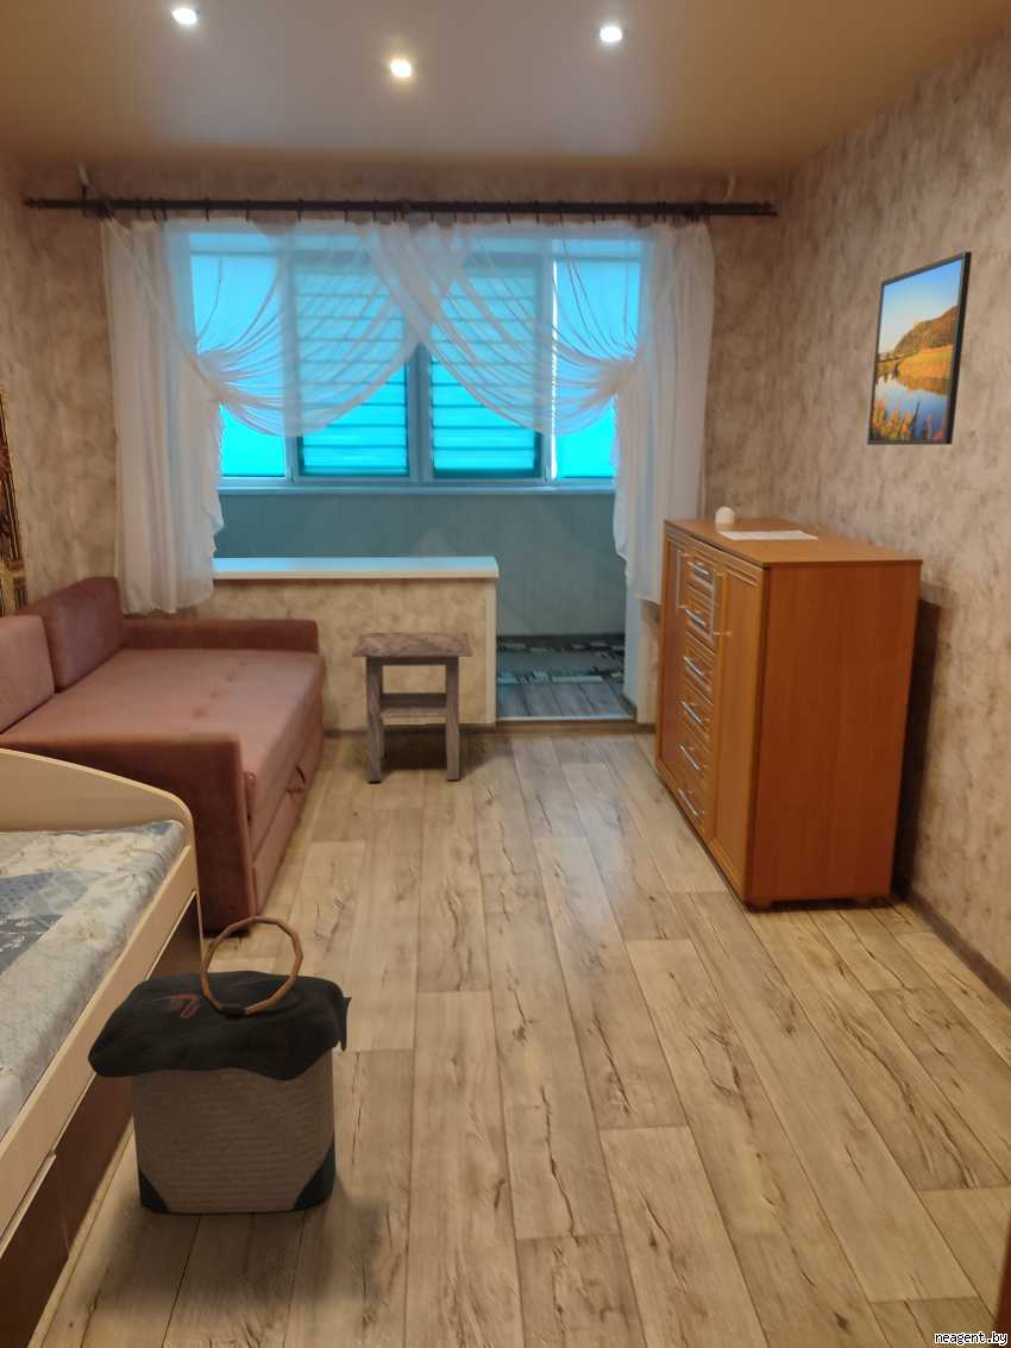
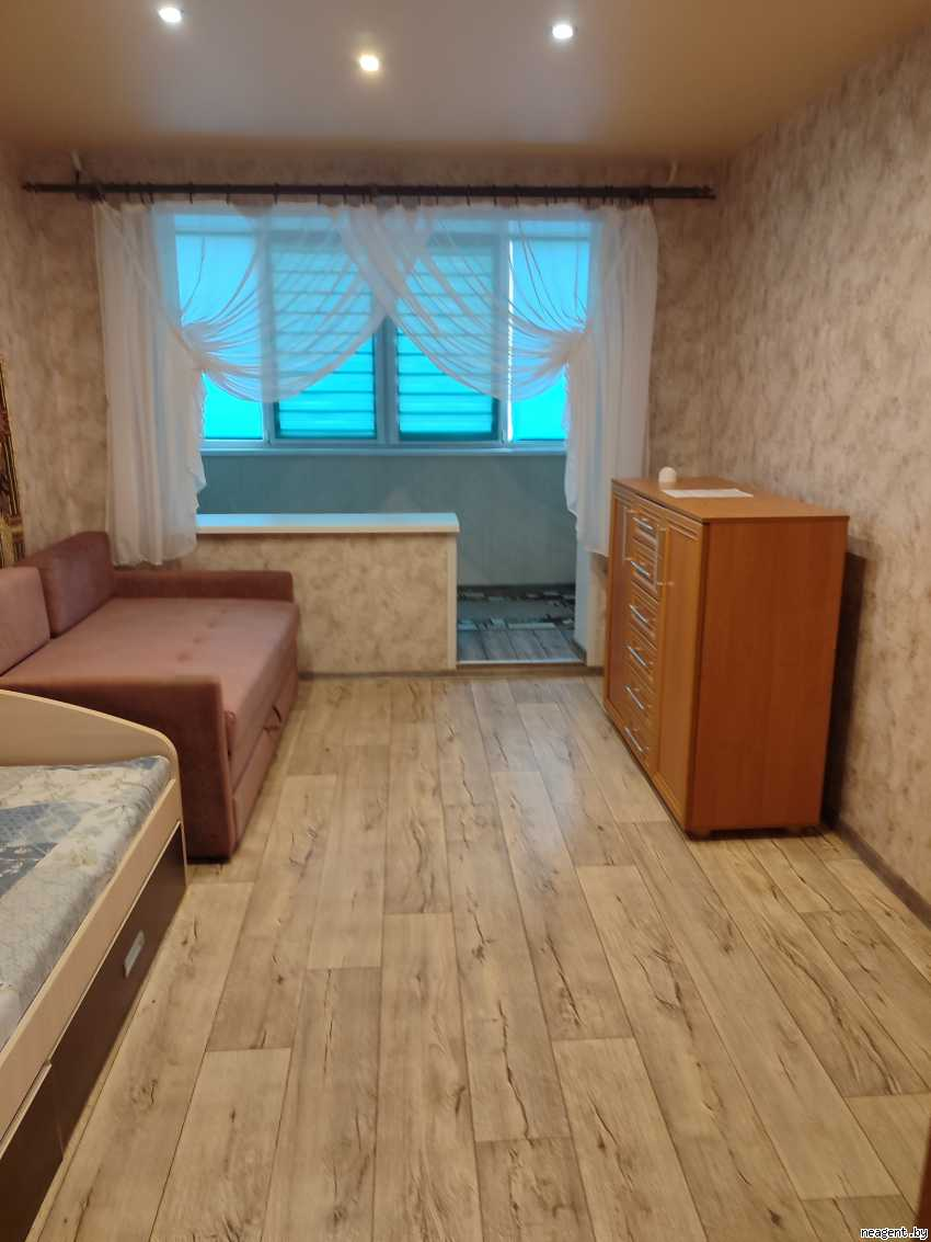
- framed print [866,250,973,446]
- side table [351,631,473,782]
- laundry hamper [87,915,353,1215]
